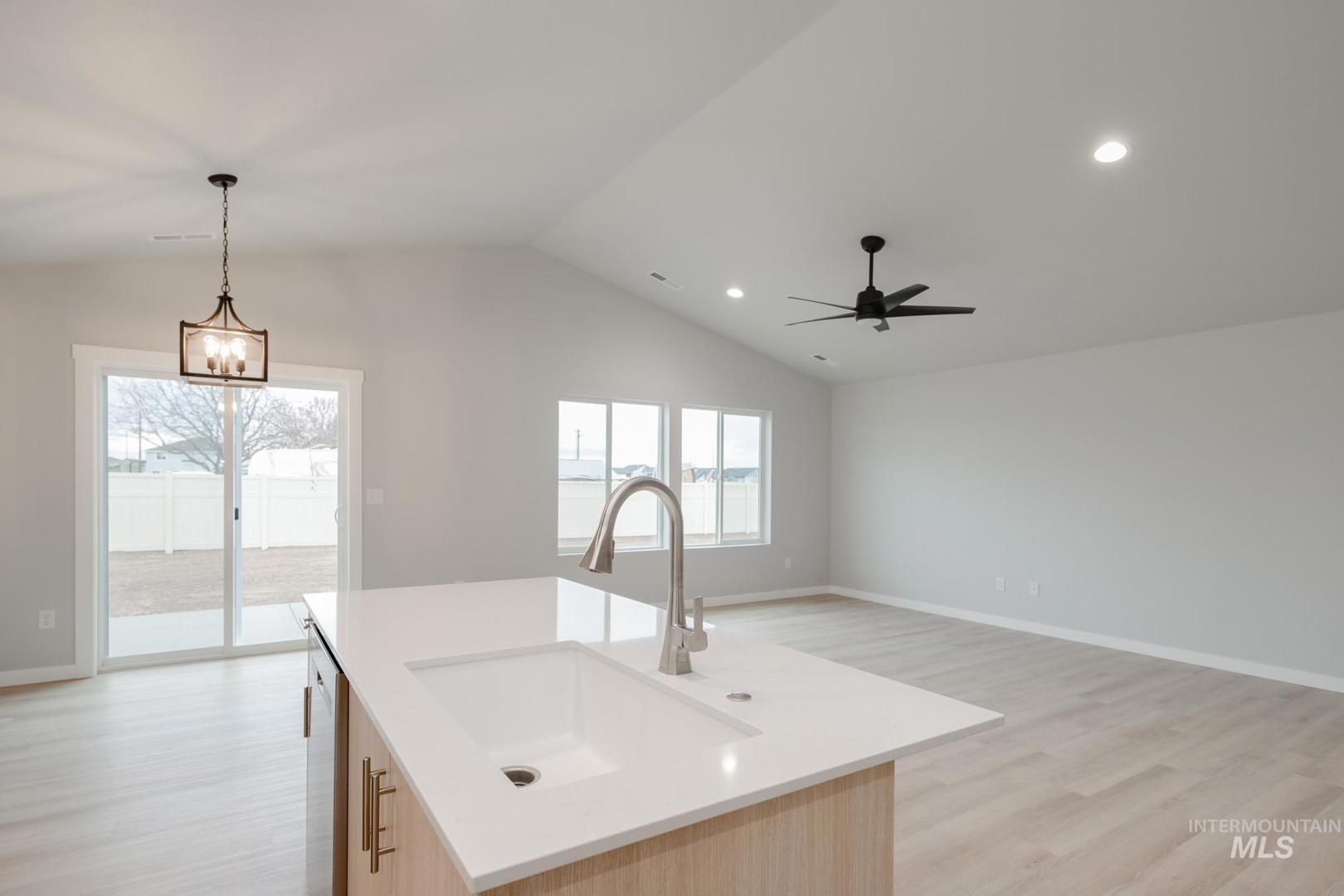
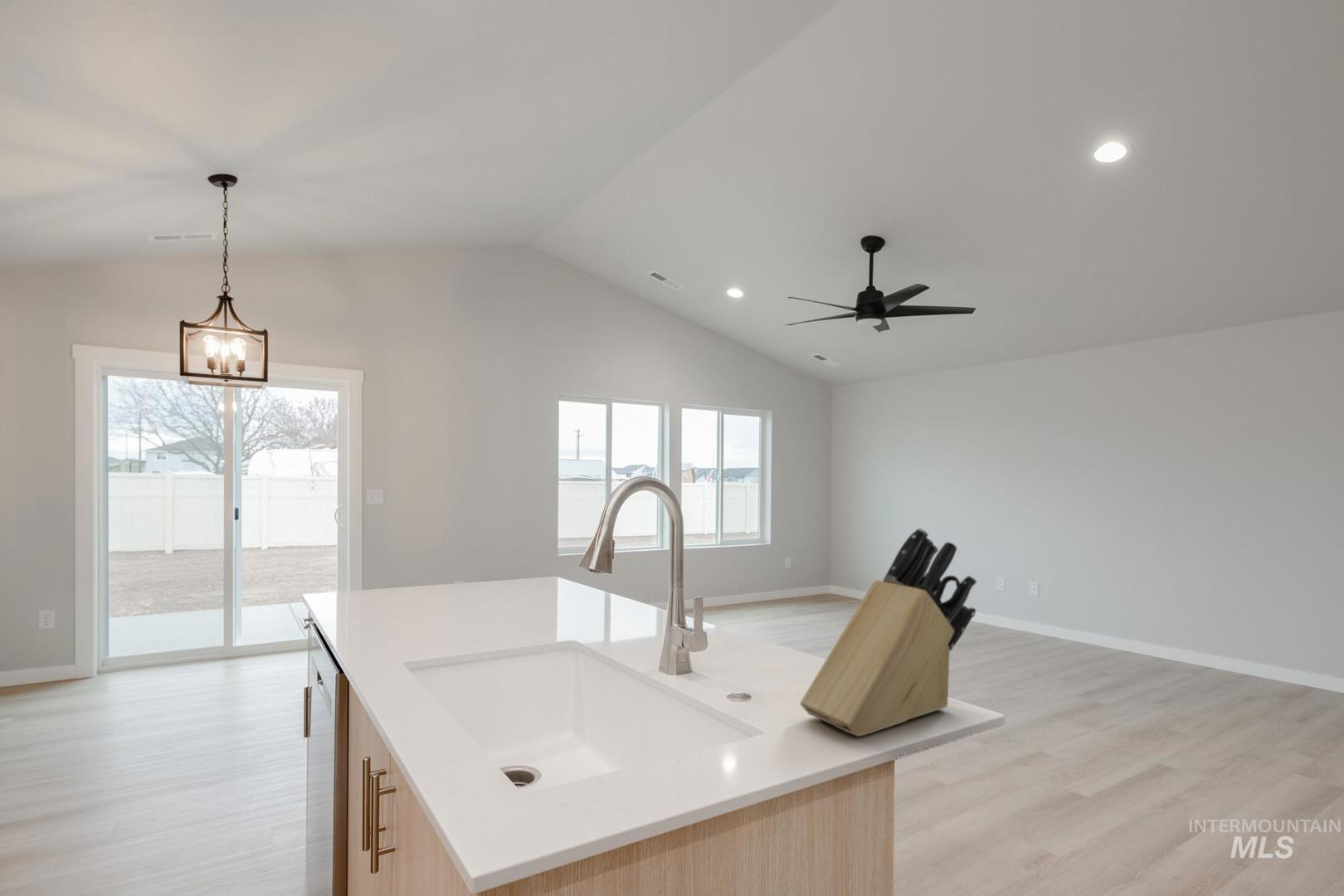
+ knife block [799,527,977,737]
